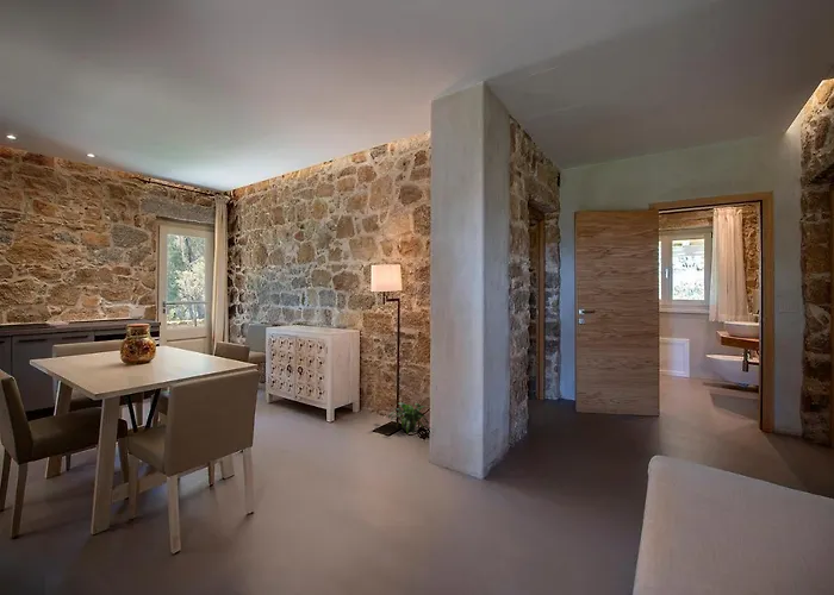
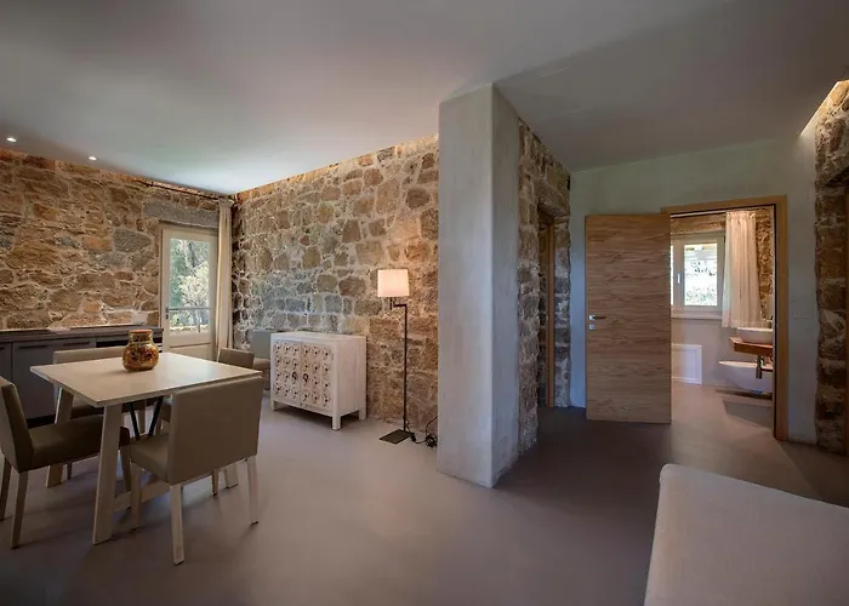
- potted plant [387,401,430,434]
